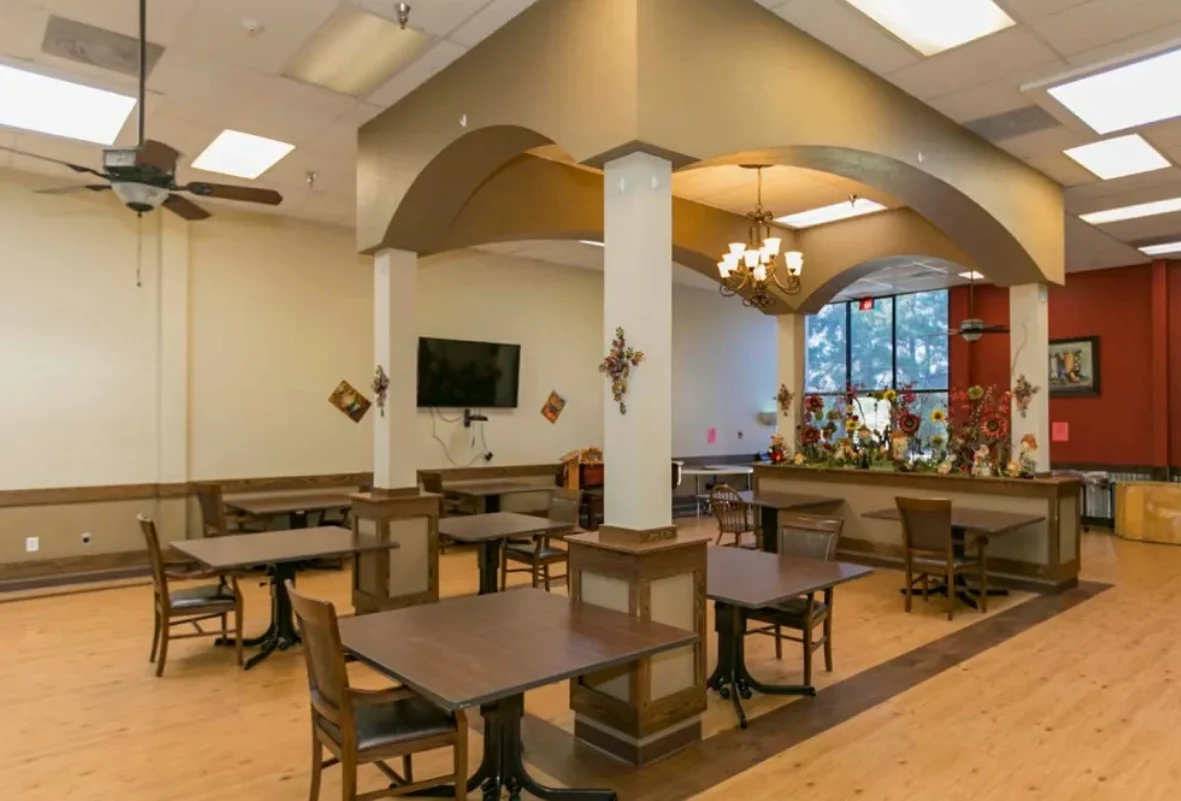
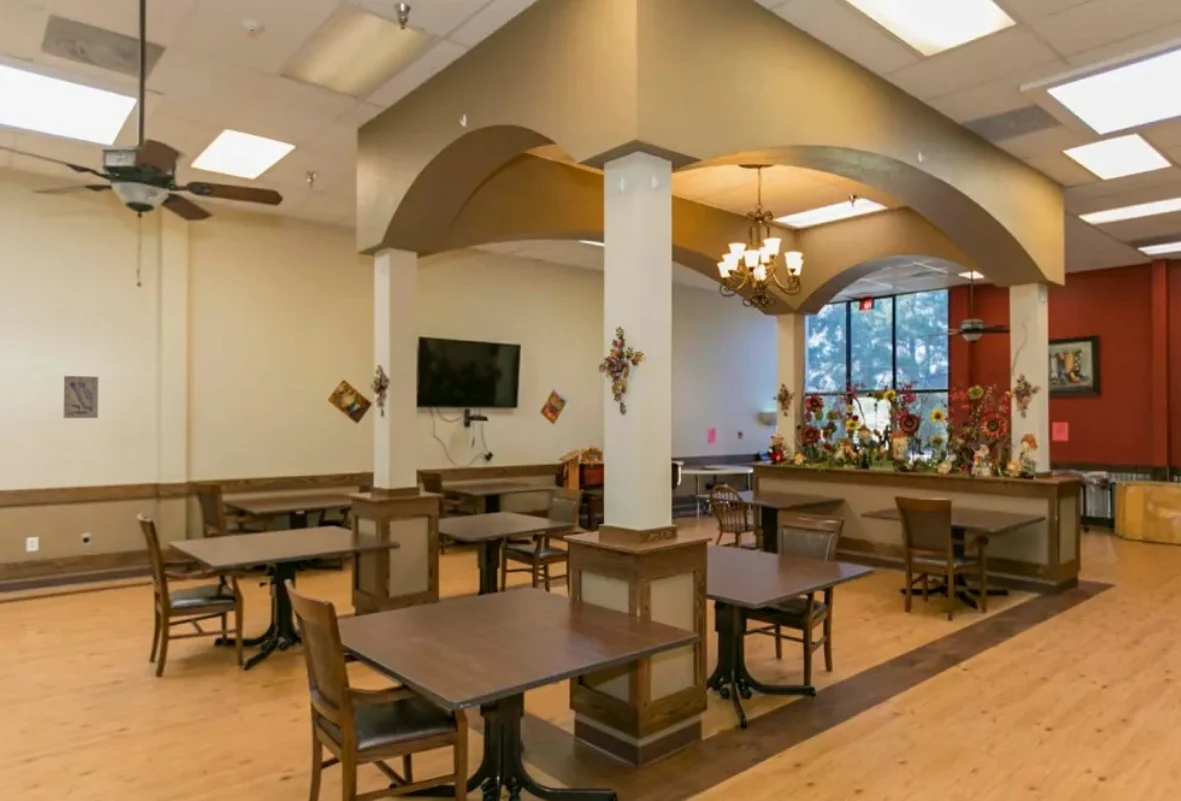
+ wall art [63,375,99,419]
